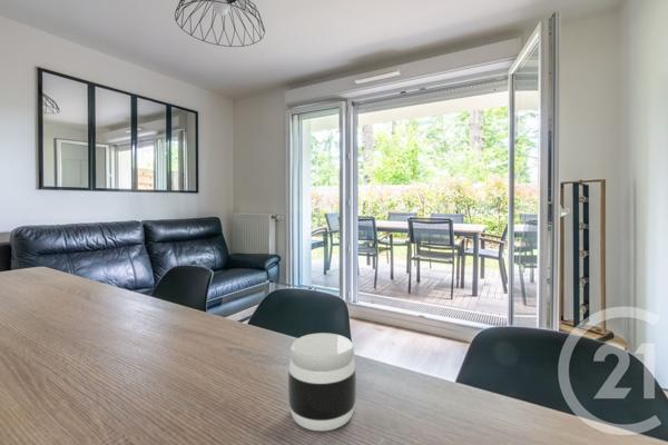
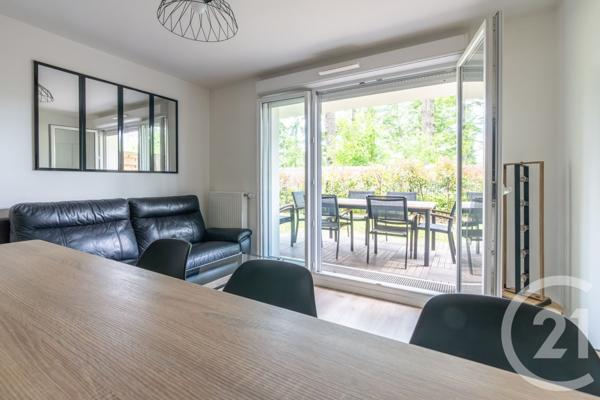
- jar [287,332,357,432]
